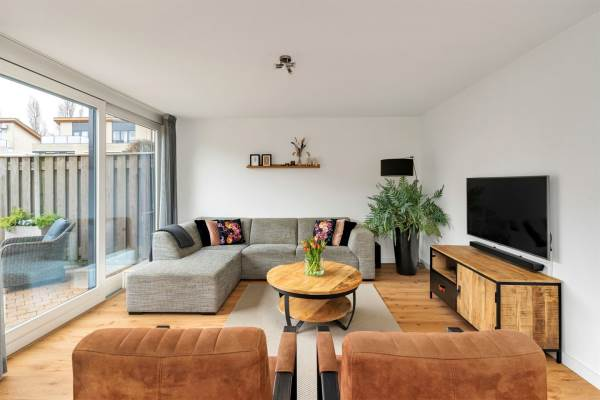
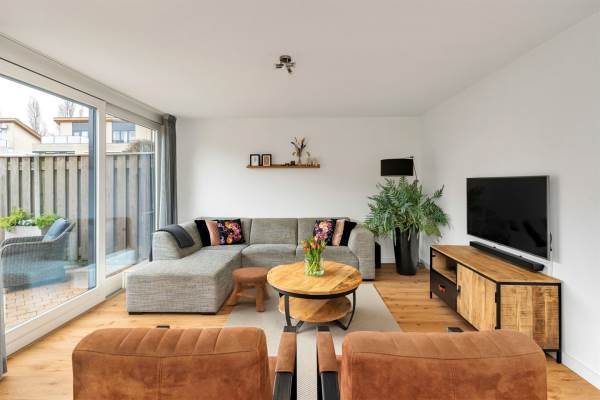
+ stool [226,266,271,312]
